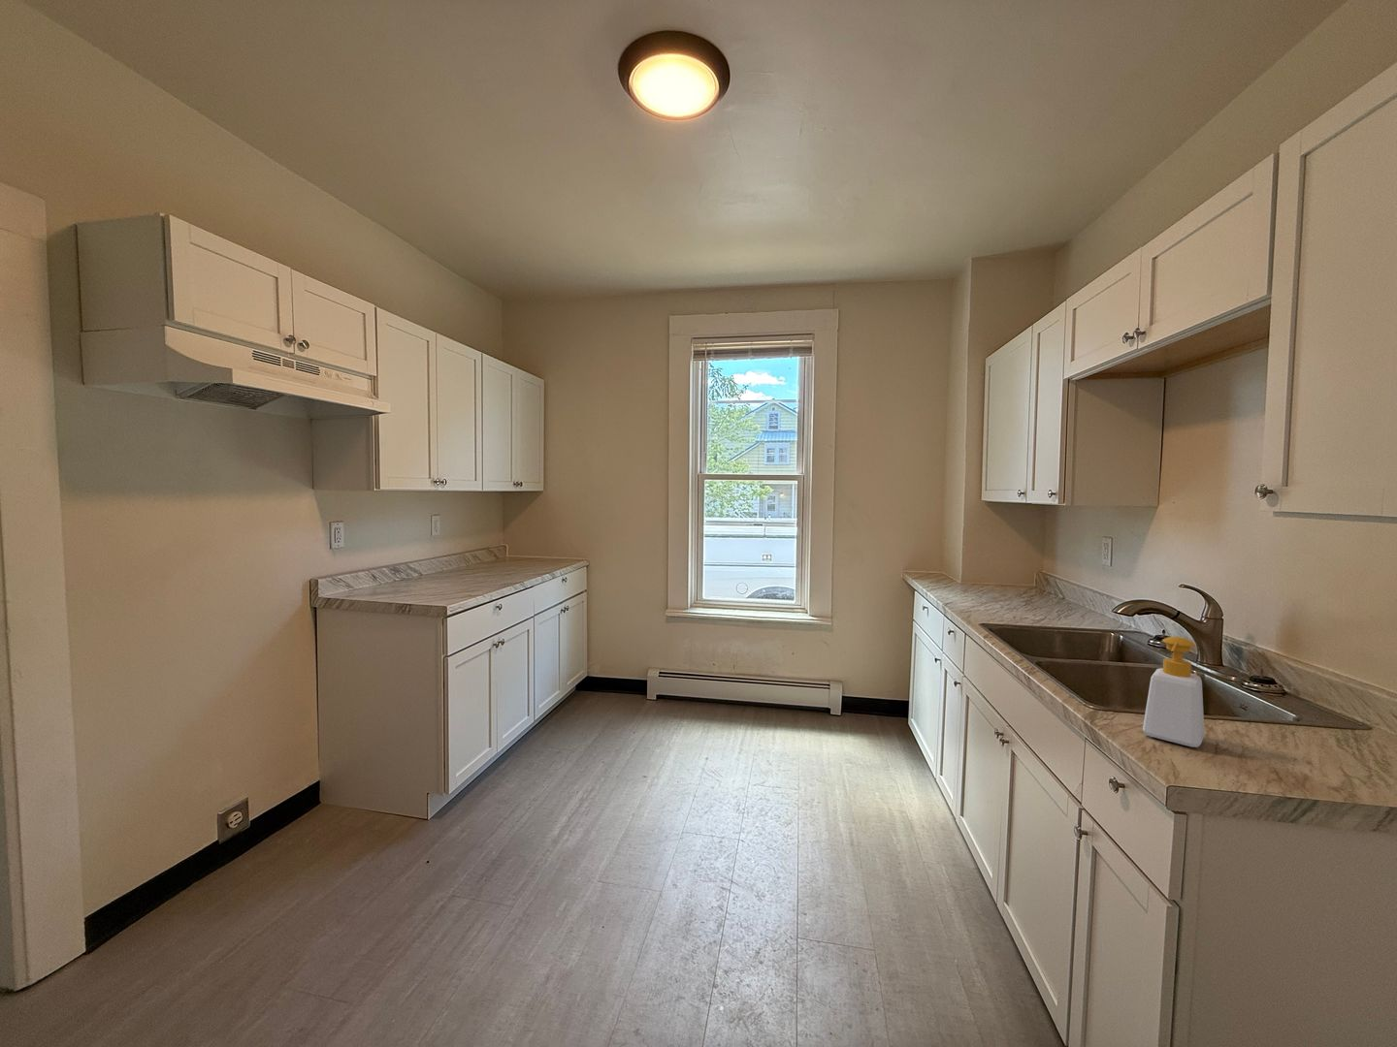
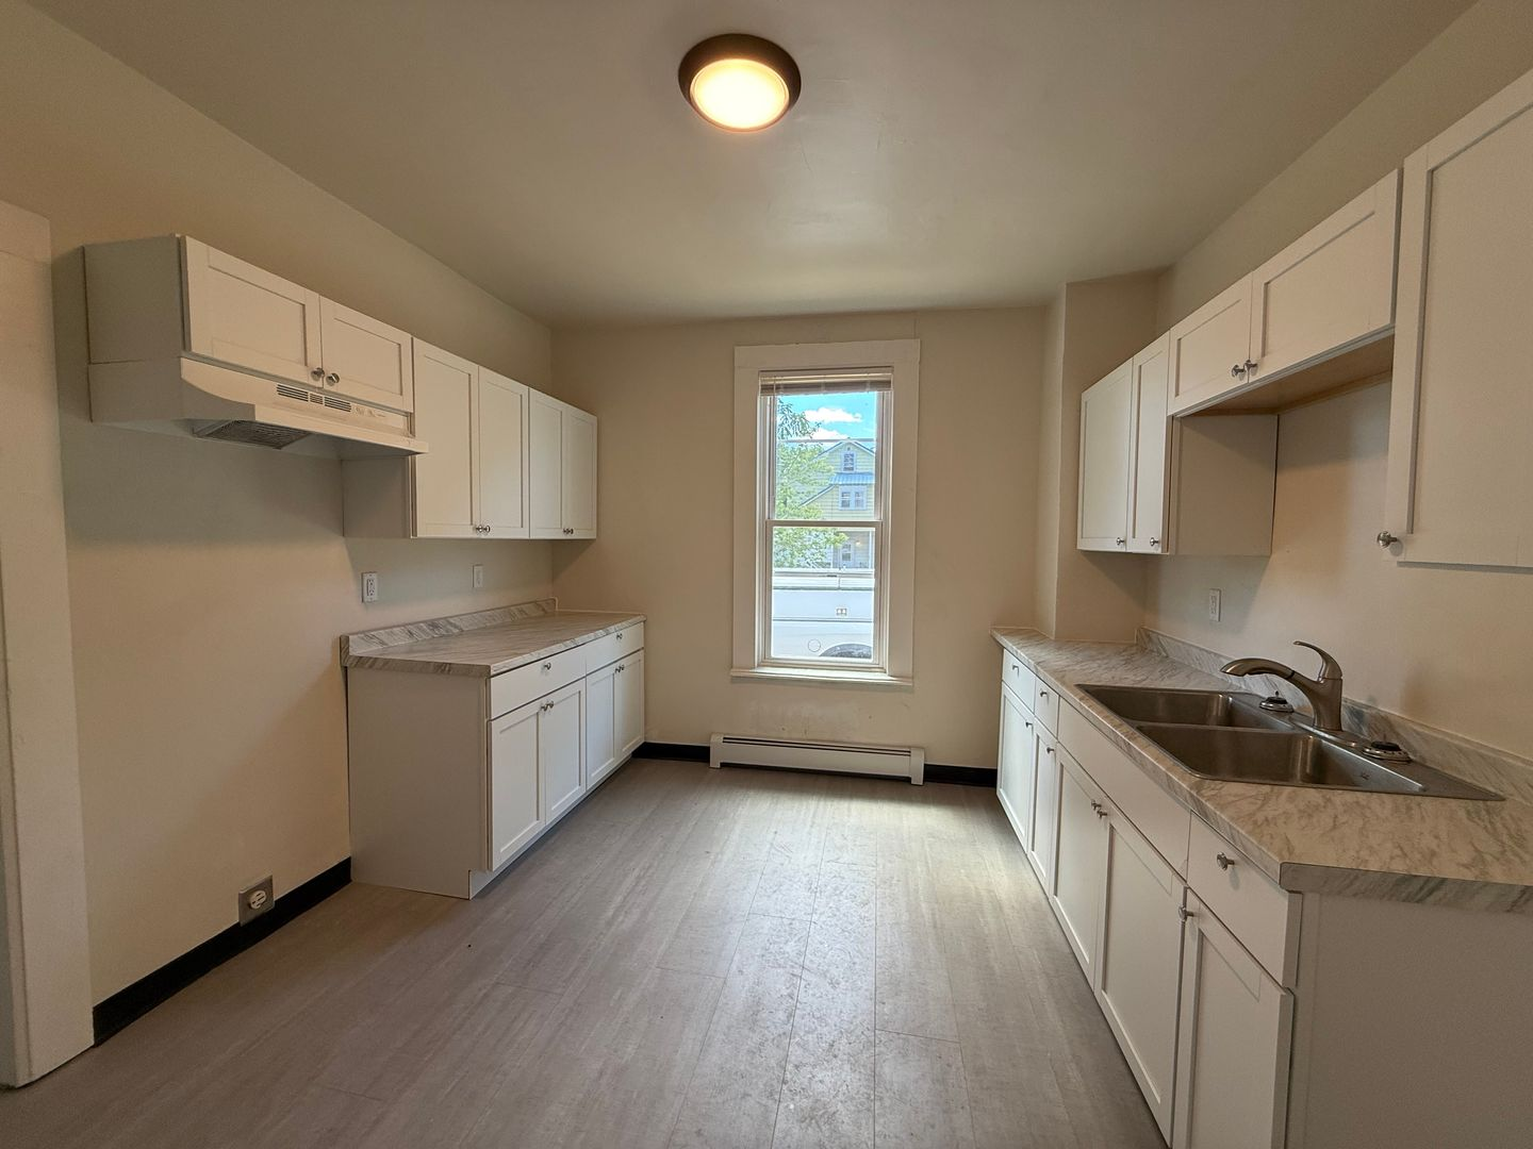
- soap bottle [1142,636,1206,749]
